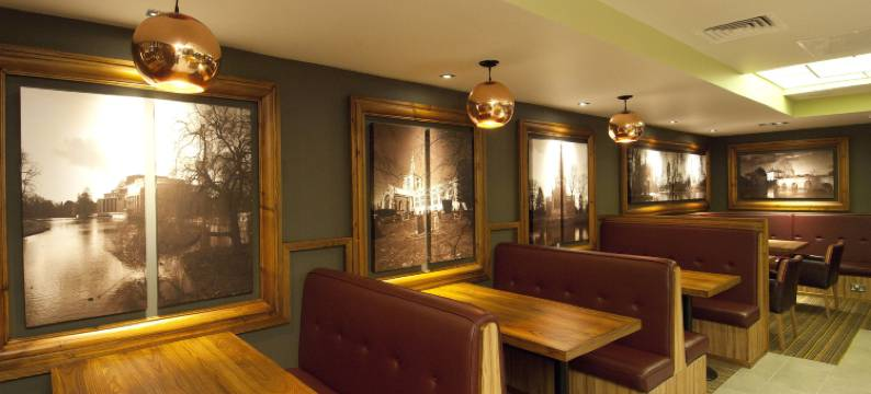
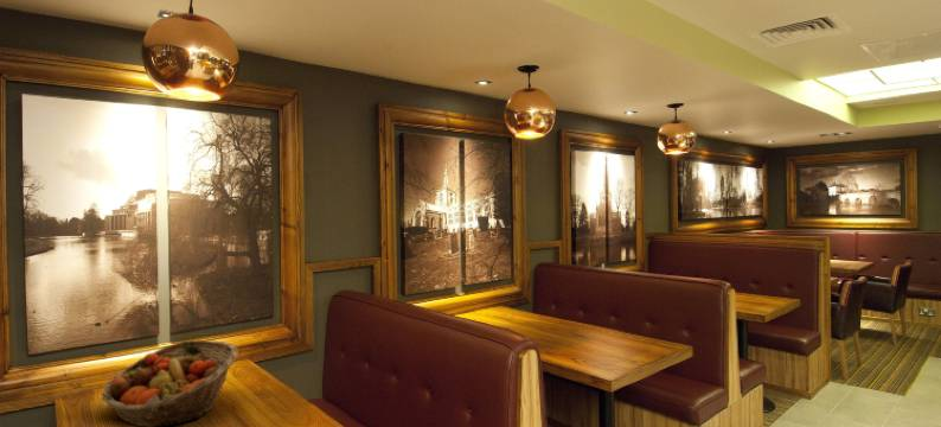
+ fruit basket [101,339,239,427]
